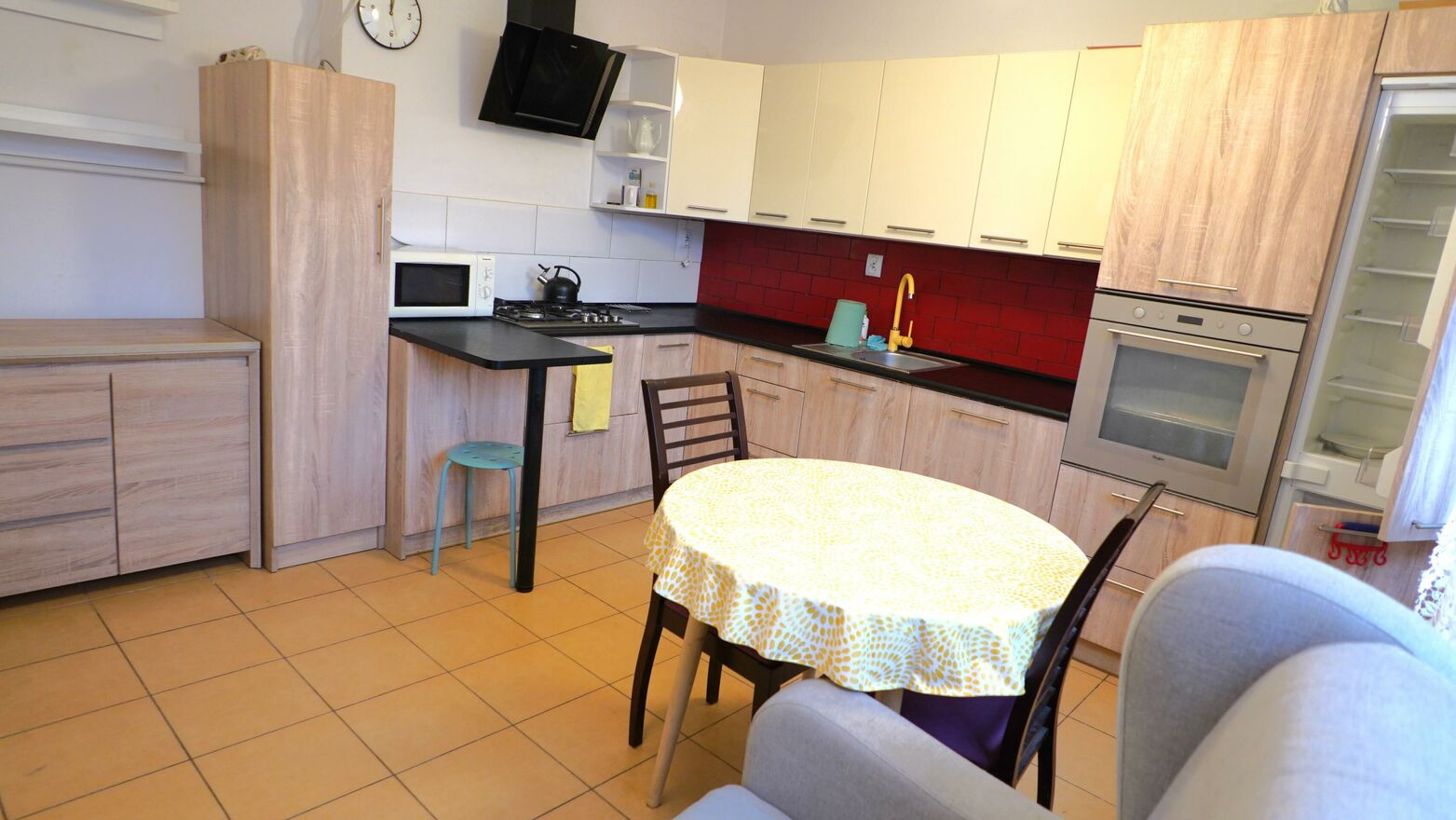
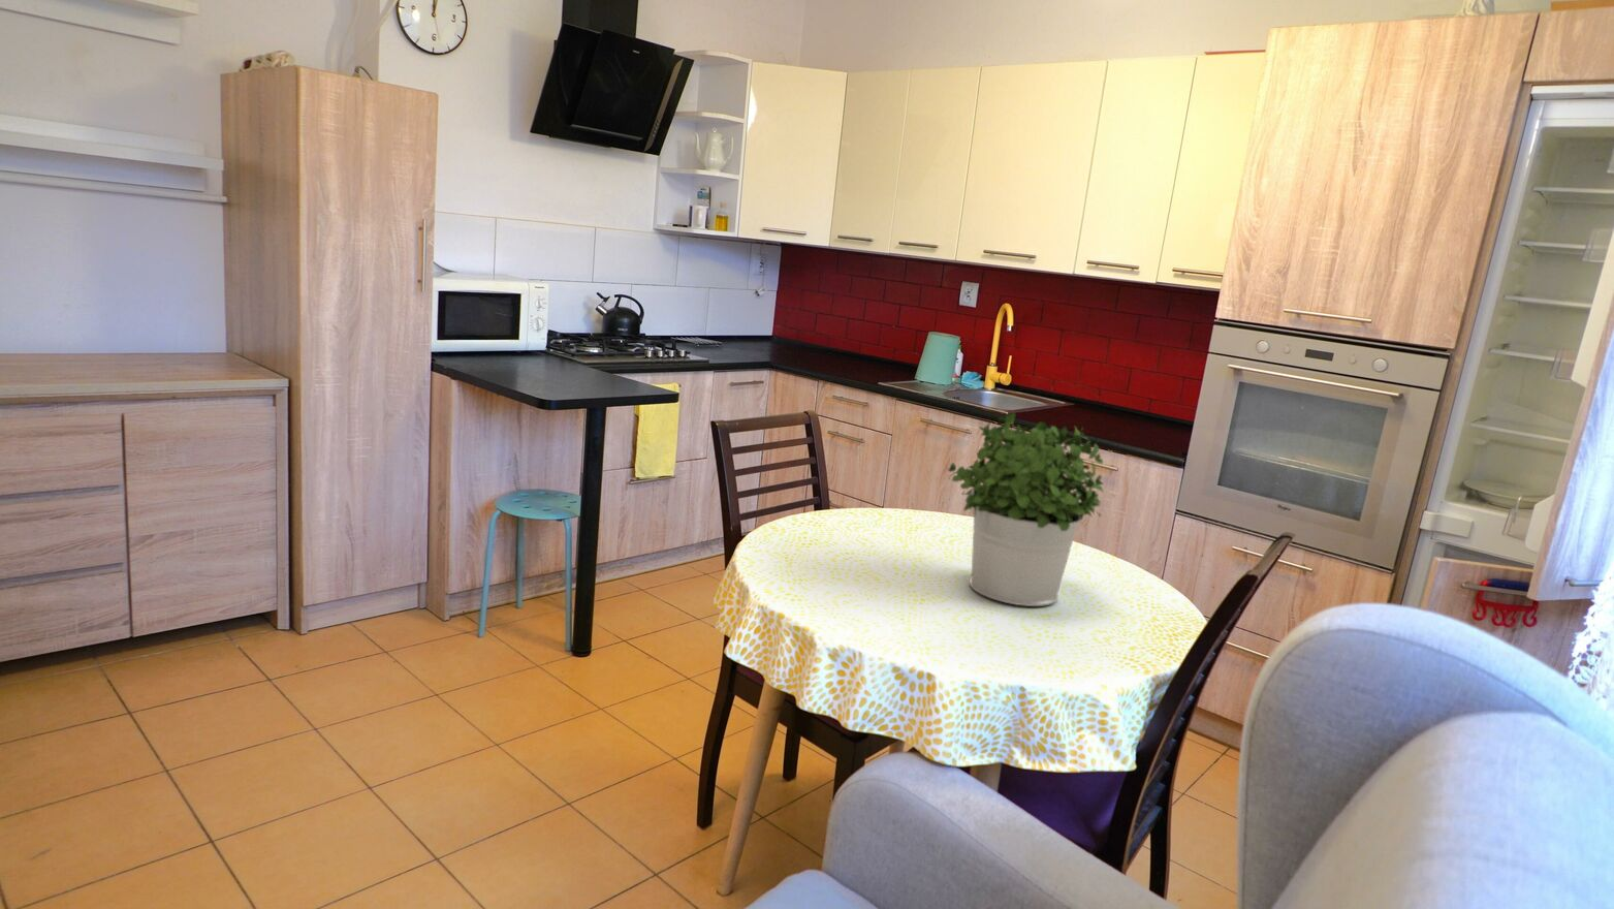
+ potted plant [947,410,1105,607]
